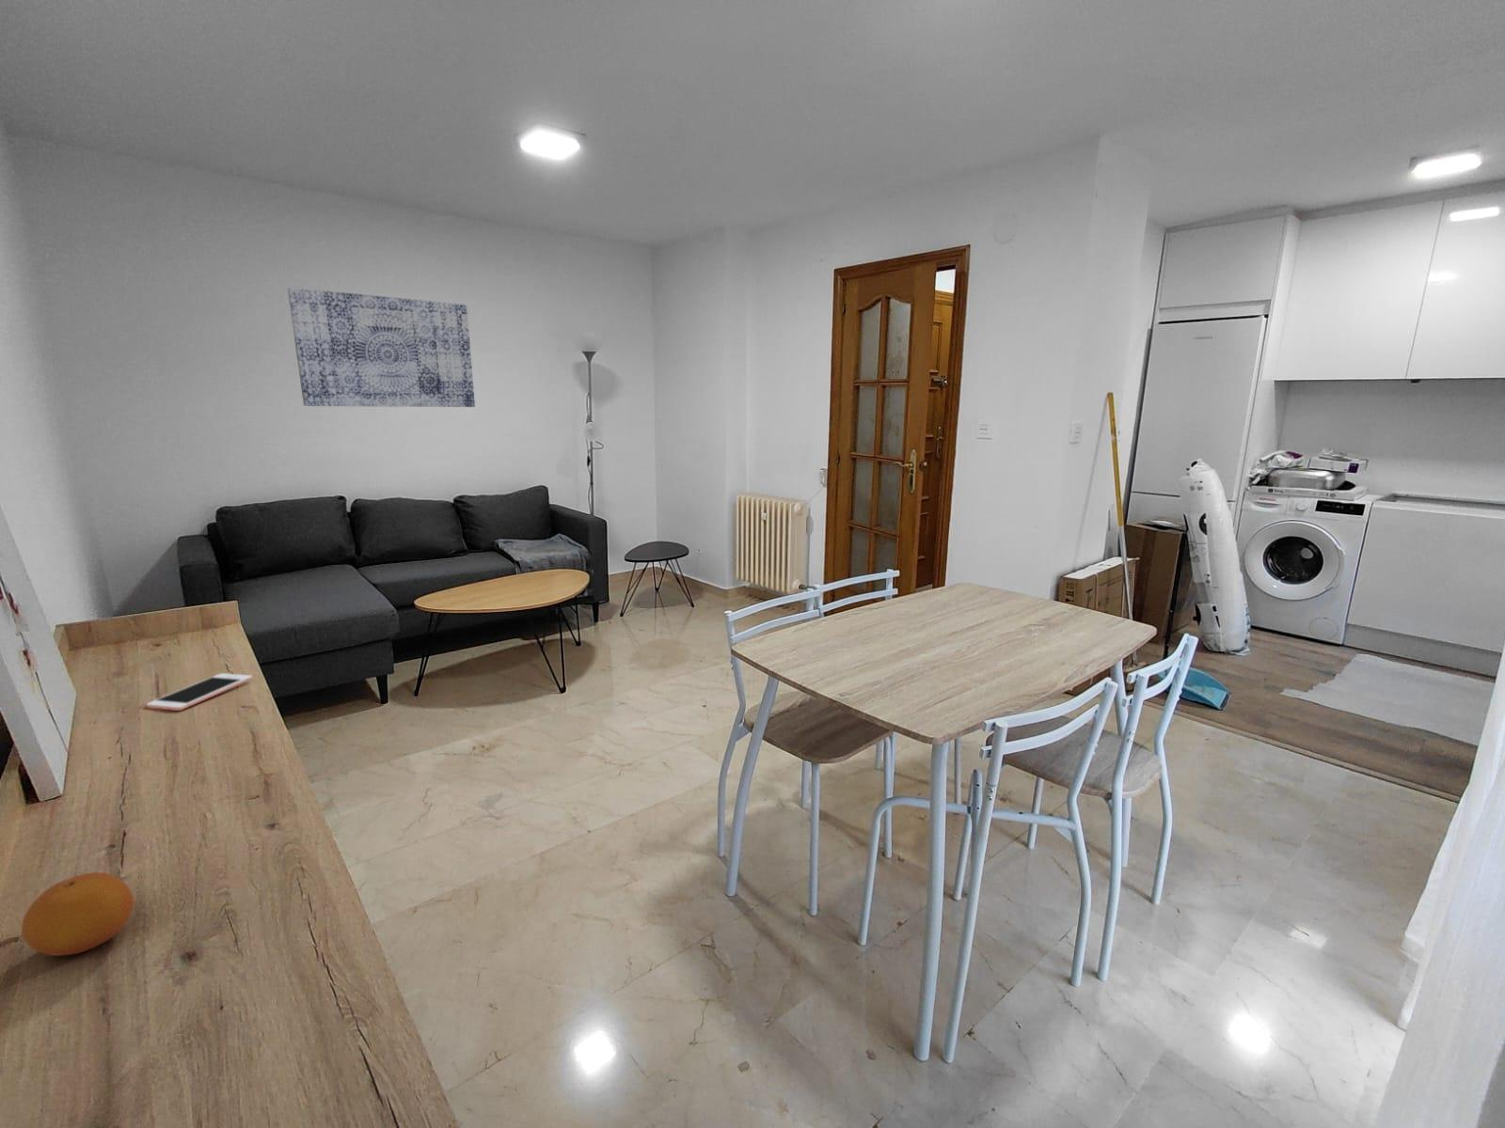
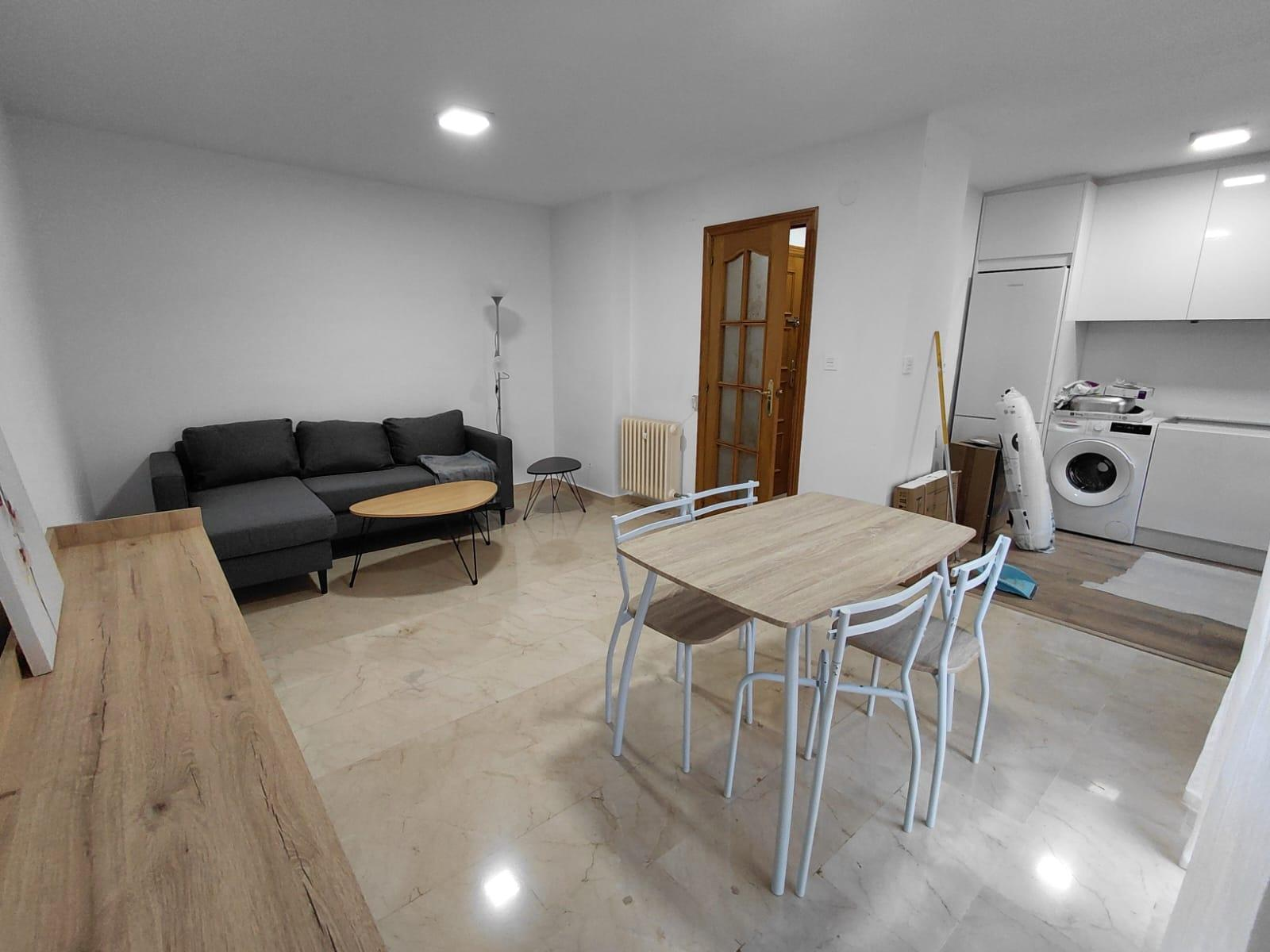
- cell phone [145,672,254,712]
- wall art [287,287,476,408]
- fruit [20,871,135,957]
